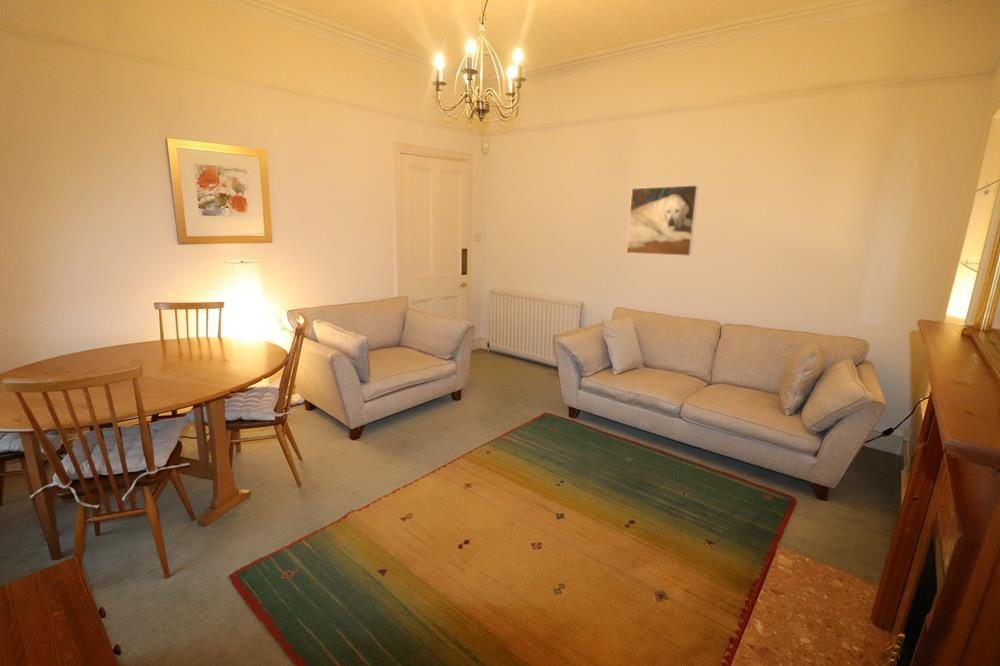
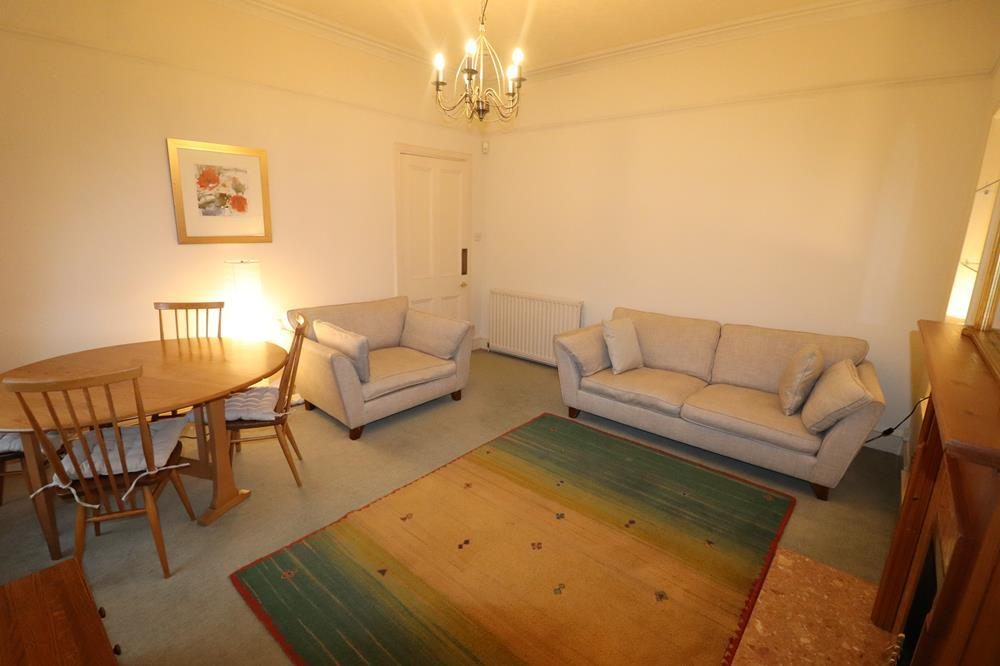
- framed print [625,184,700,257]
